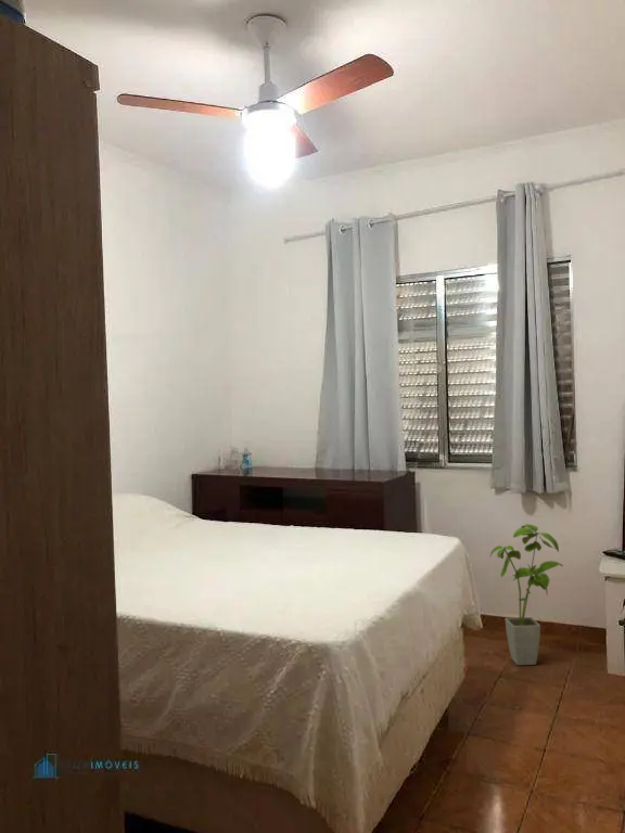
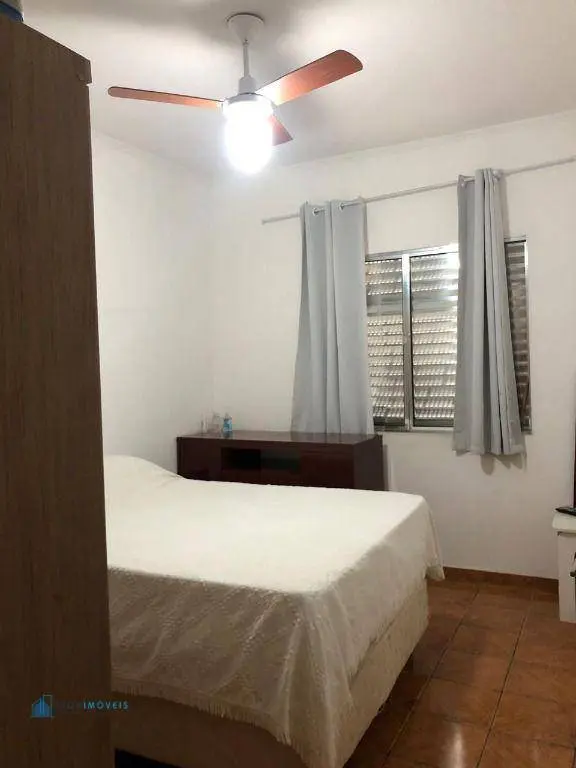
- house plant [488,523,564,666]
